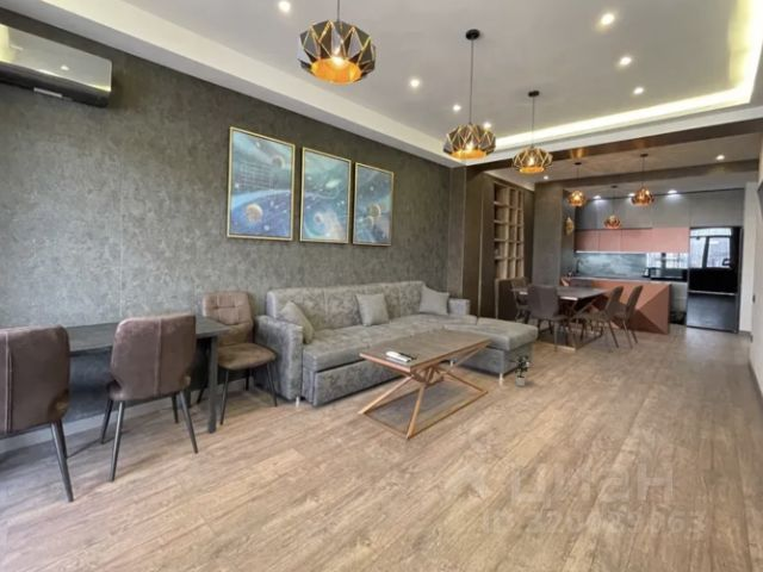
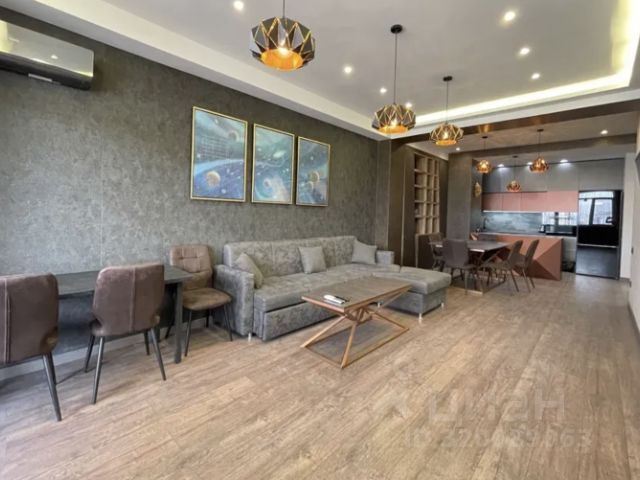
- potted plant [508,353,532,387]
